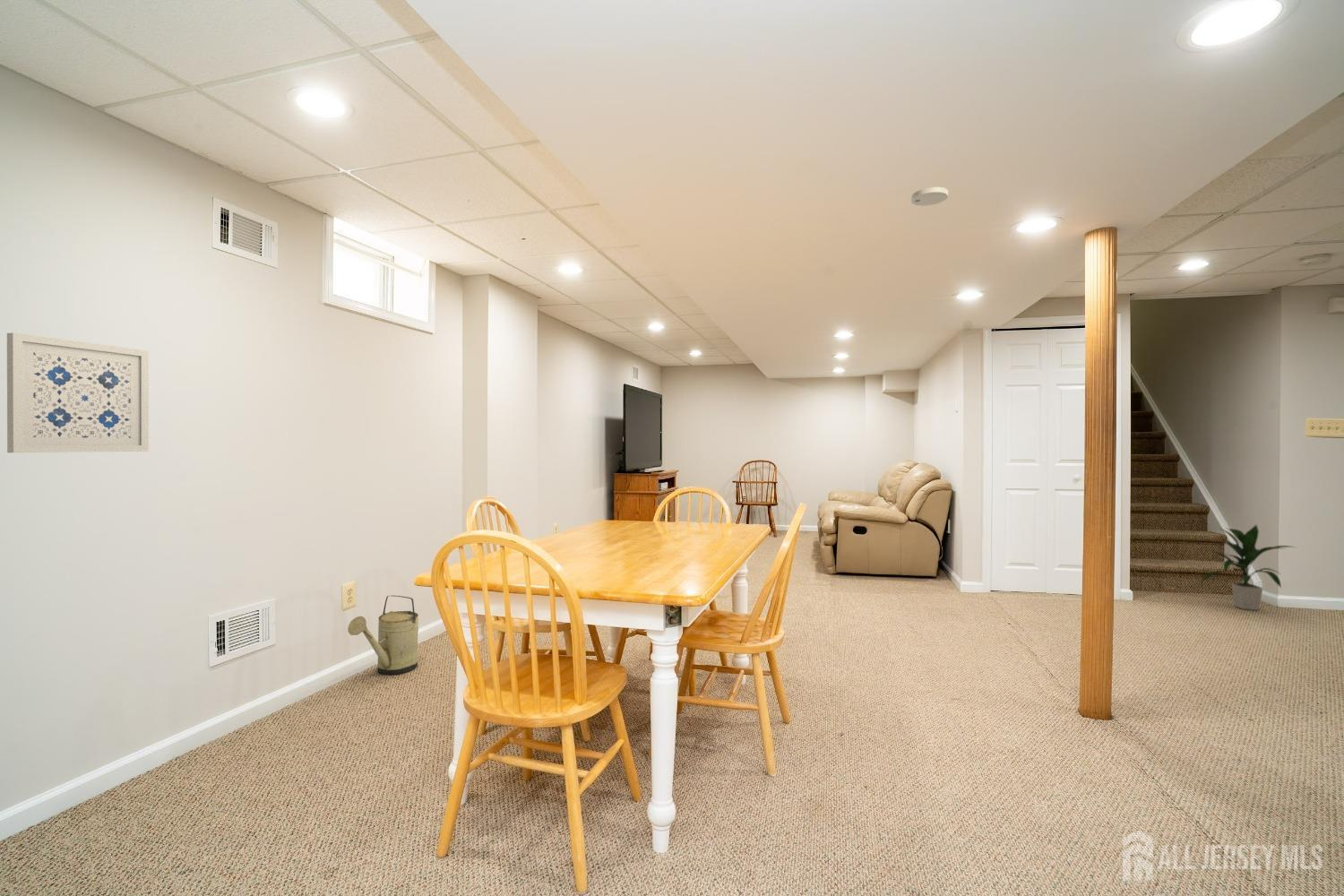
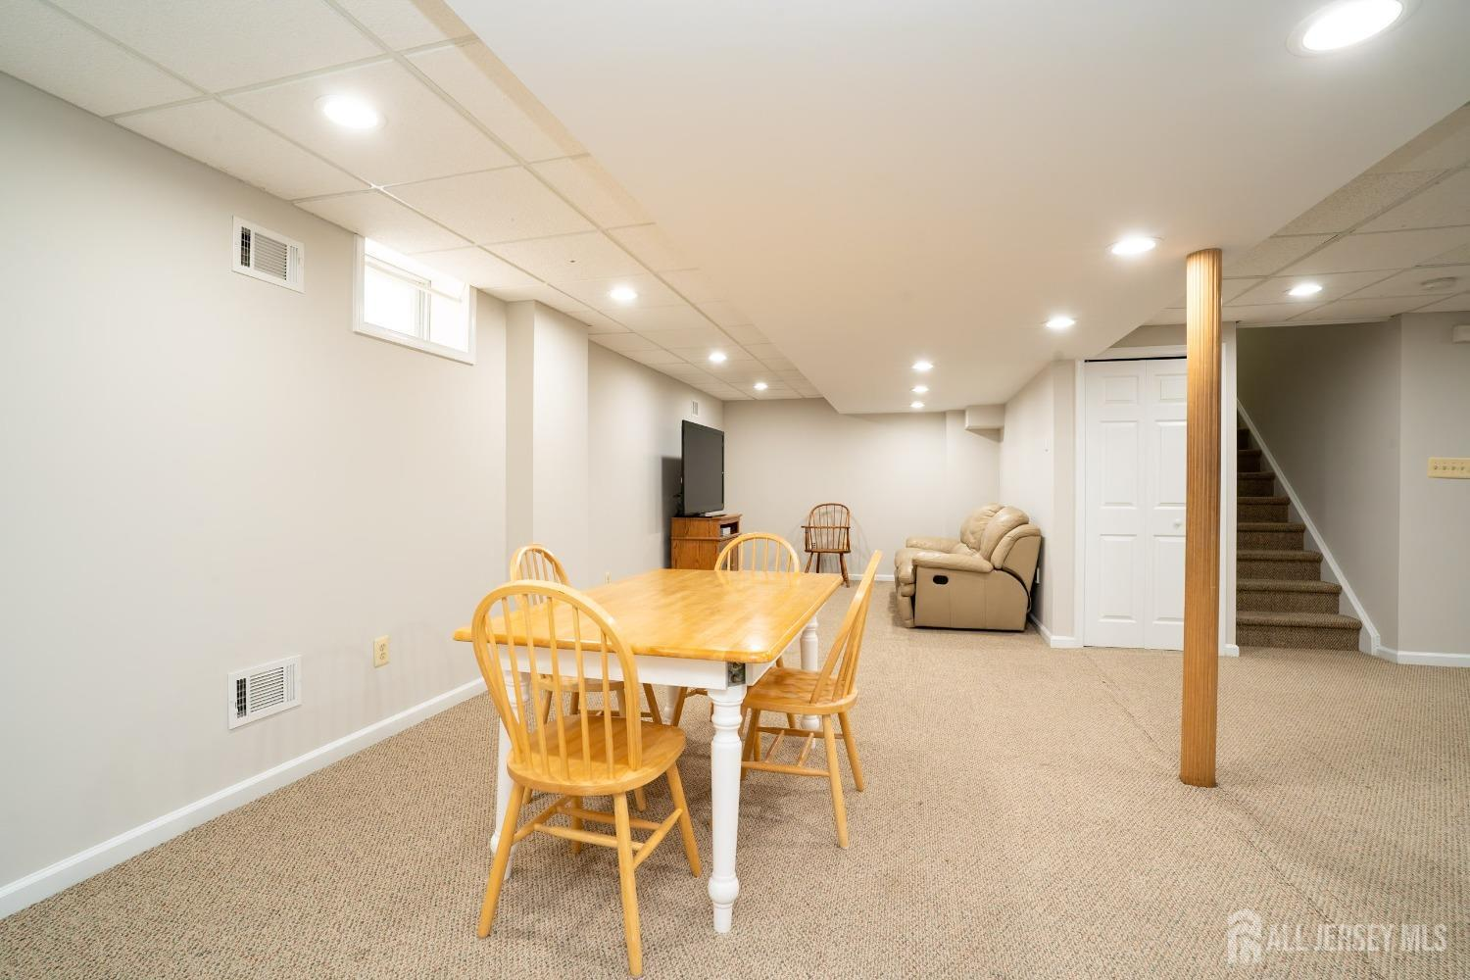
- smoke detector [910,186,949,207]
- wall art [6,332,150,453]
- indoor plant [1197,523,1297,611]
- watering can [347,595,419,676]
